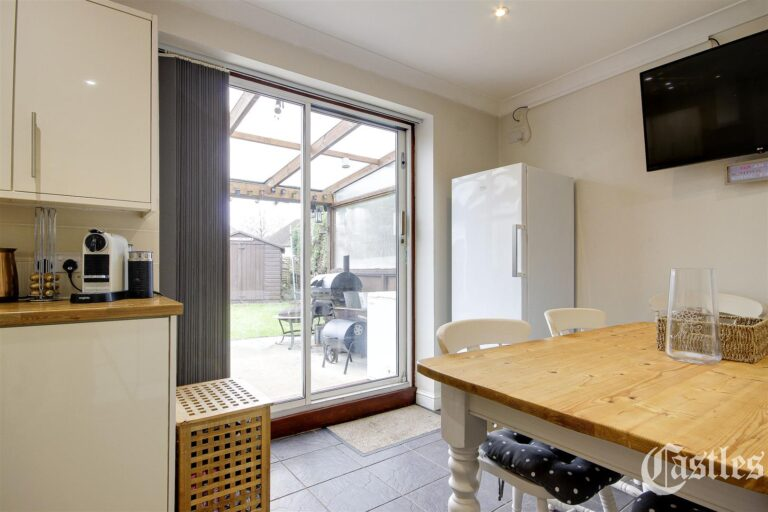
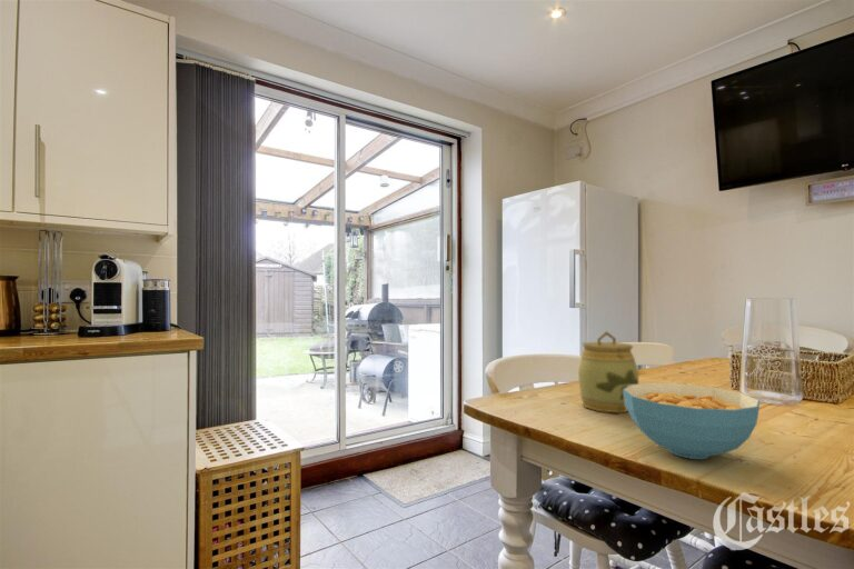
+ cereal bowl [623,382,762,460]
+ jar [577,330,640,413]
